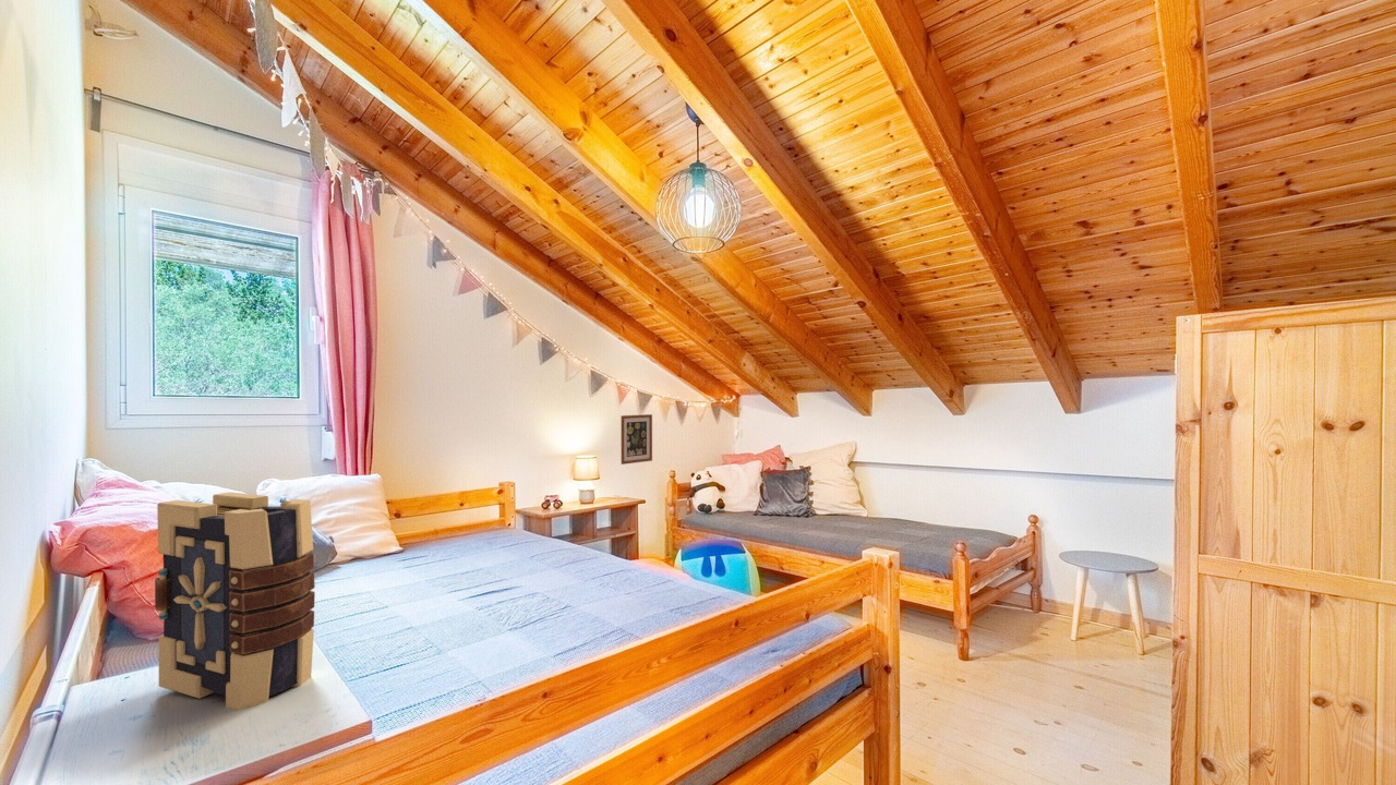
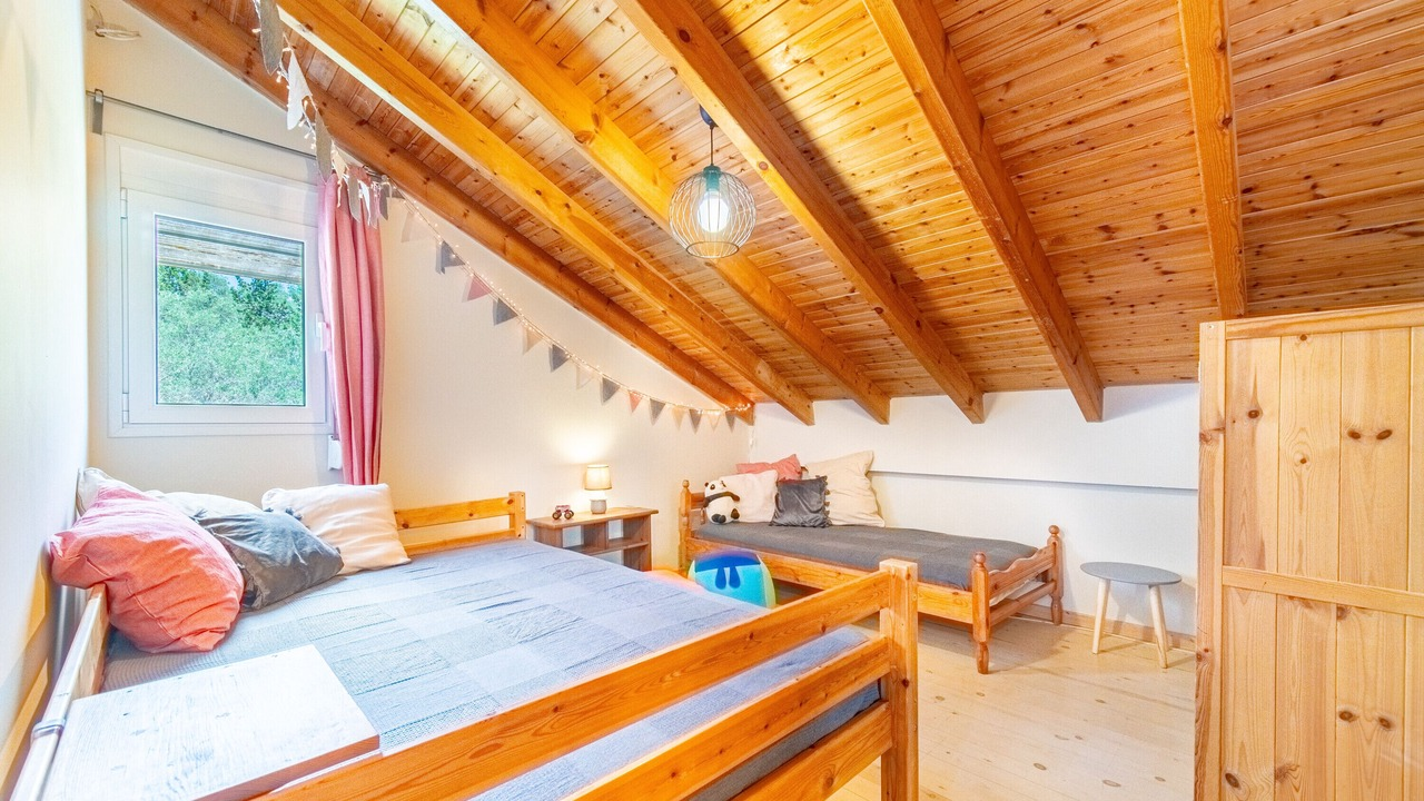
- wall art [621,413,653,466]
- book [154,491,316,711]
